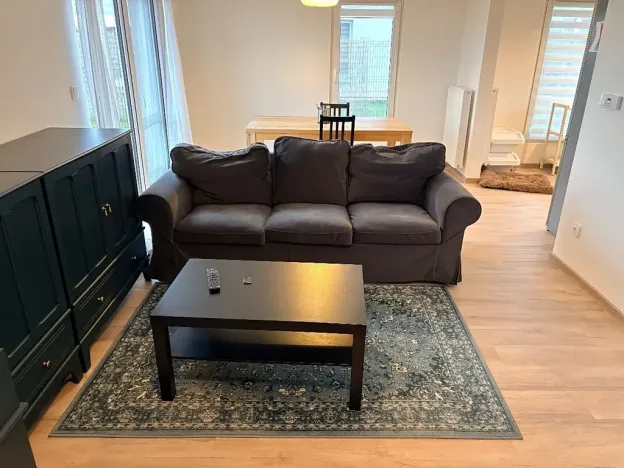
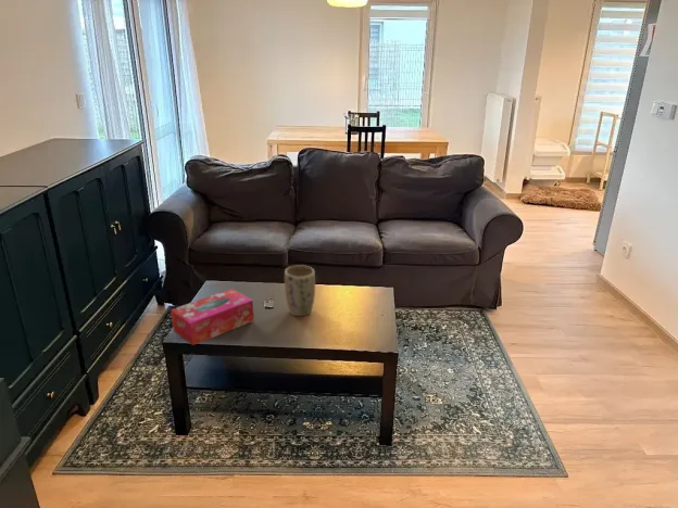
+ tissue box [170,288,255,346]
+ plant pot [284,264,316,317]
